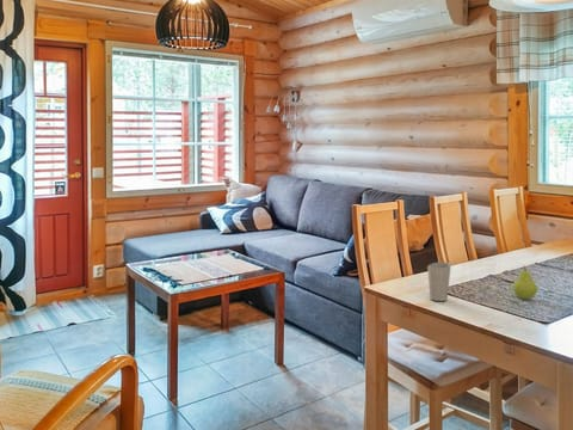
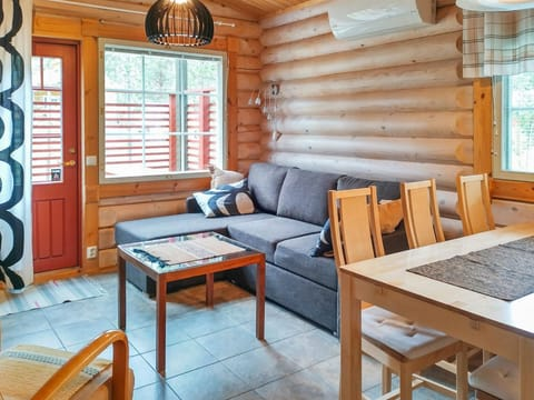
- cup [426,260,452,302]
- fruit [511,264,538,301]
